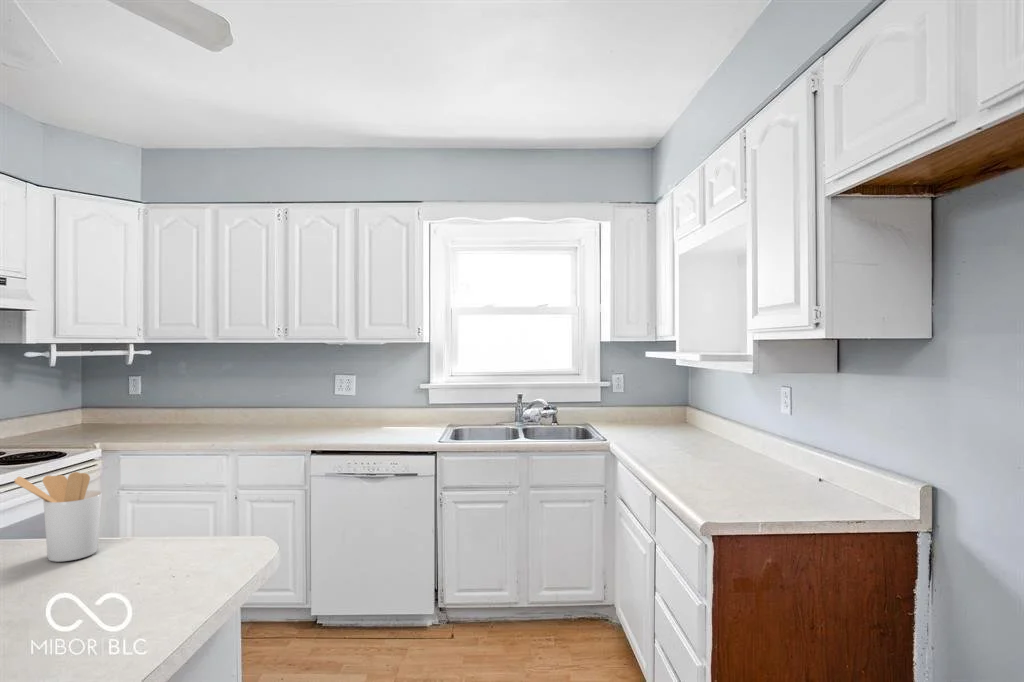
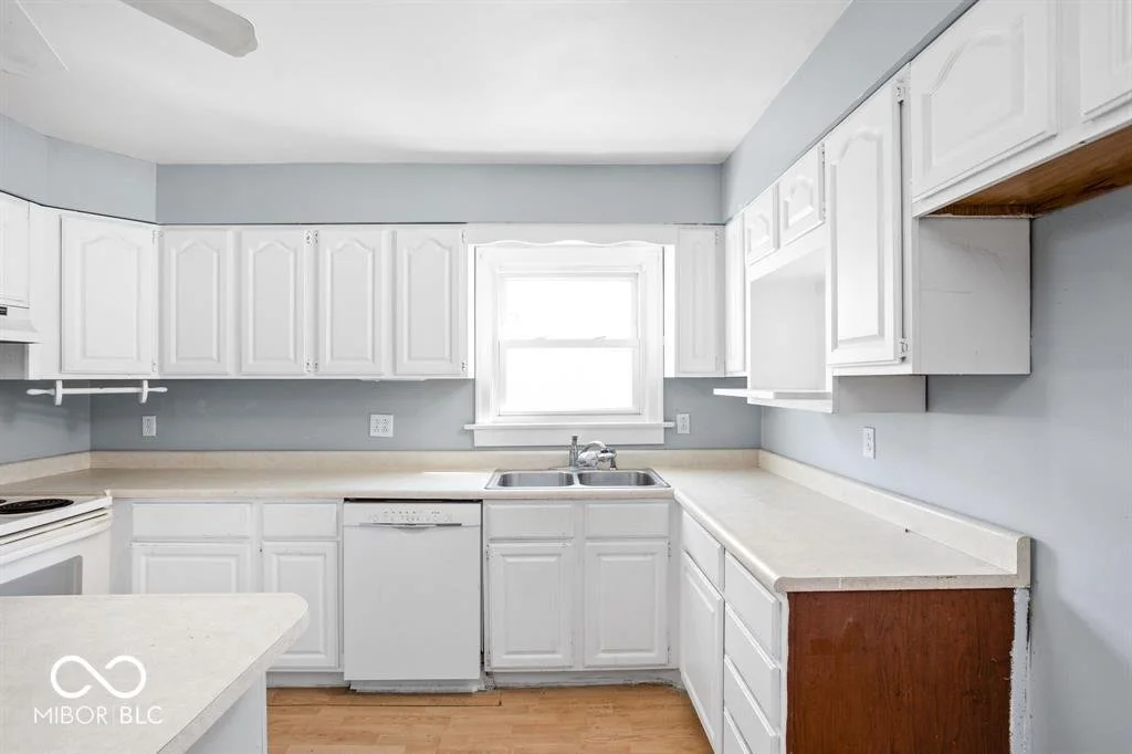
- utensil holder [13,471,103,563]
